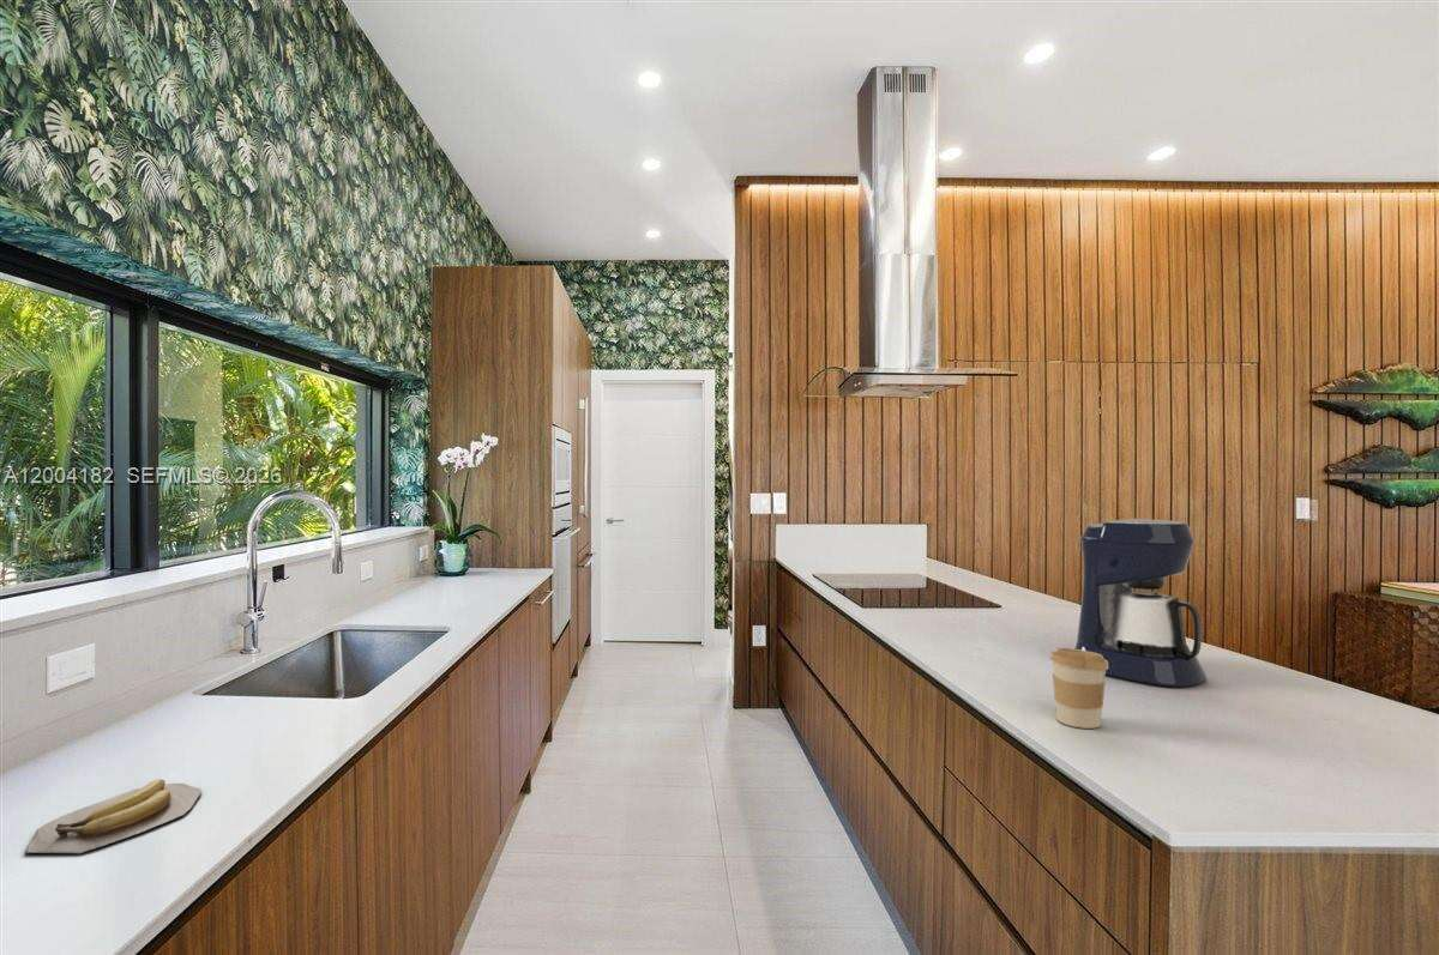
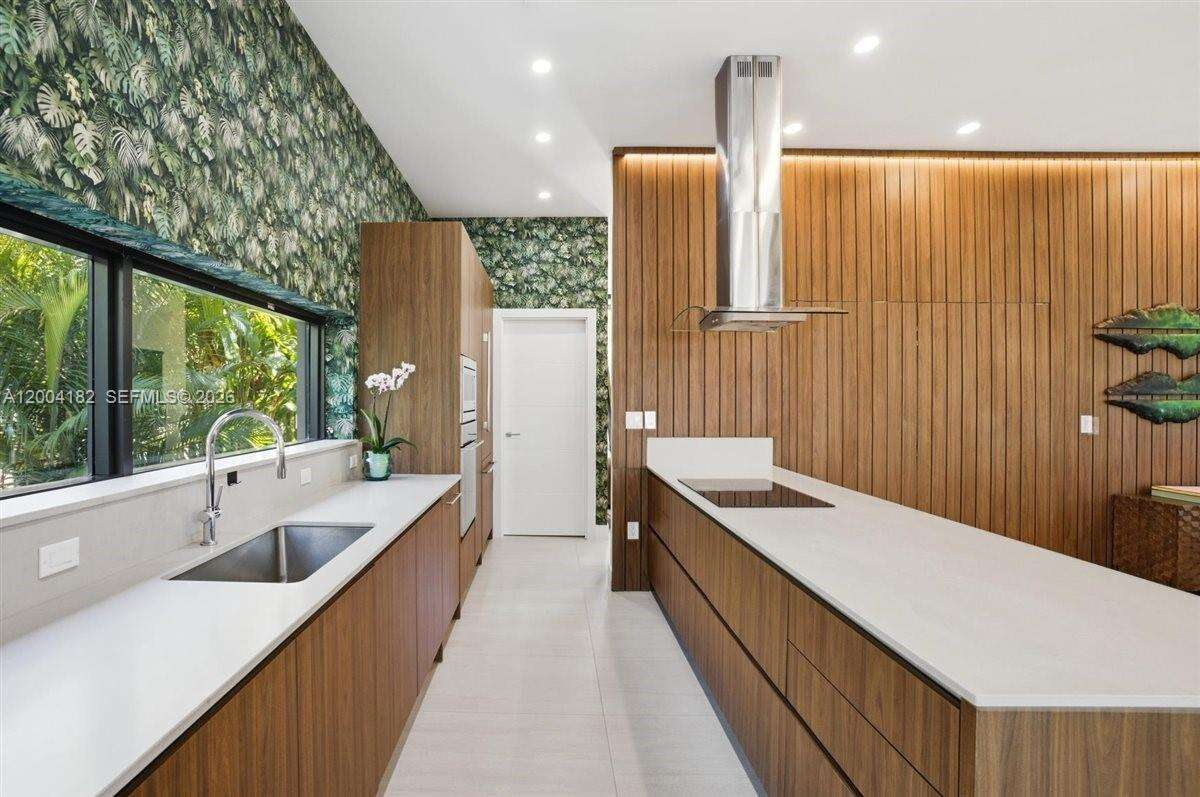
- coffee cup [1049,647,1108,730]
- banana [24,778,203,854]
- coffee maker [1074,518,1208,688]
